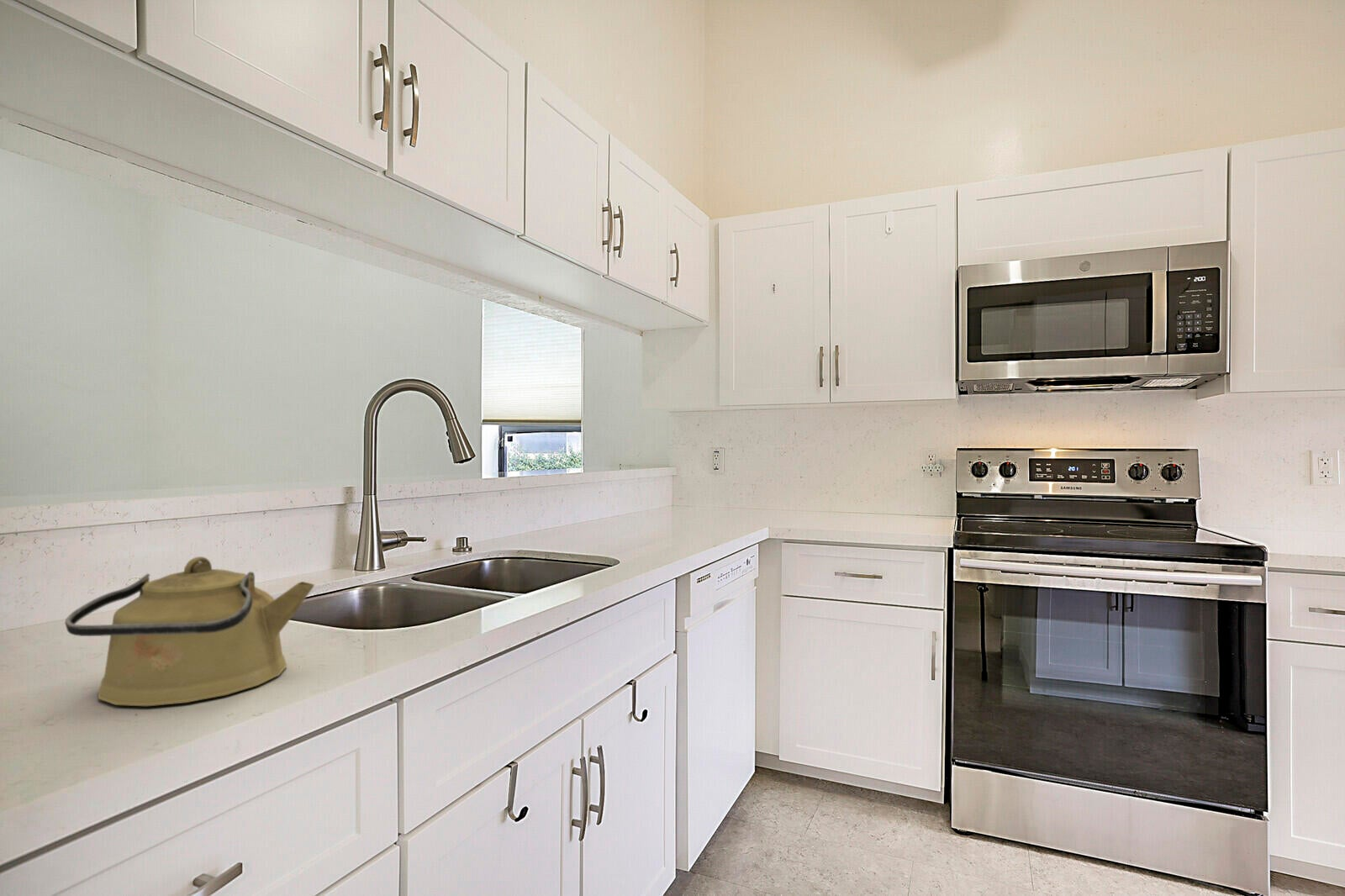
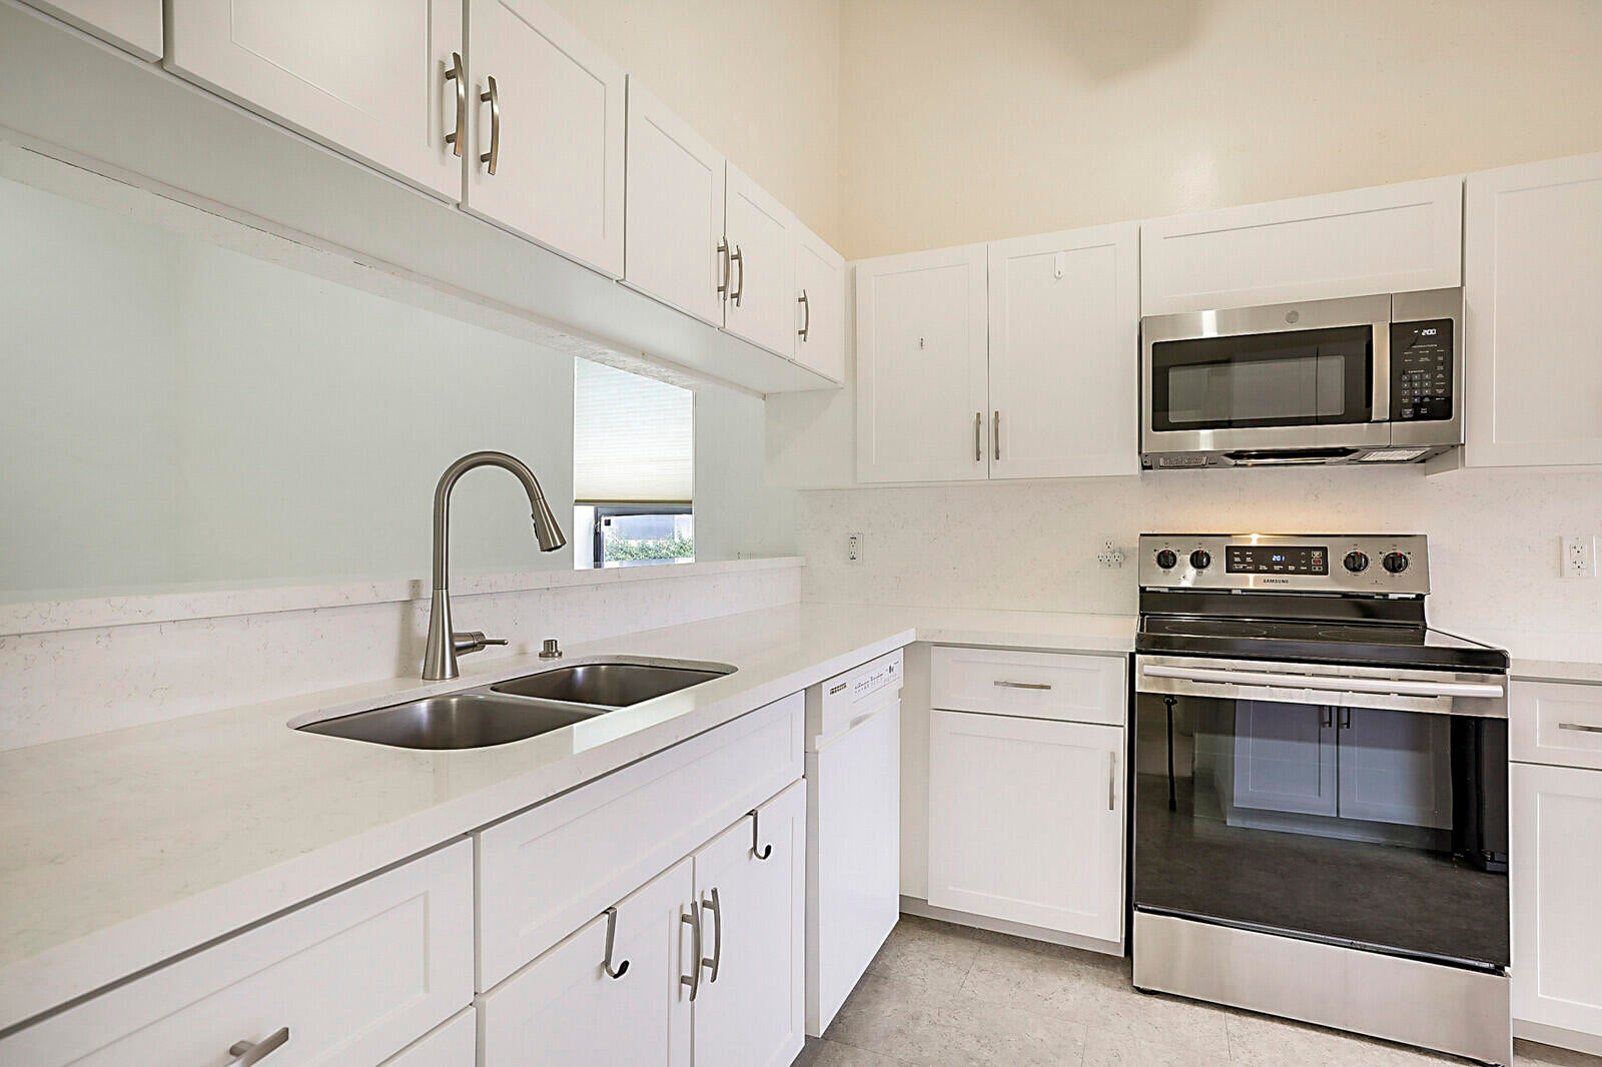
- kettle [64,556,315,707]
